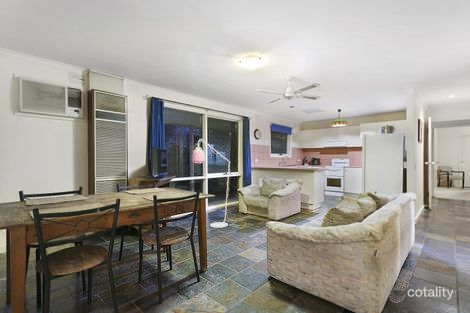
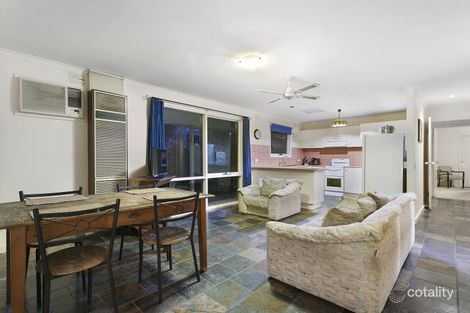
- floor lamp [191,138,250,229]
